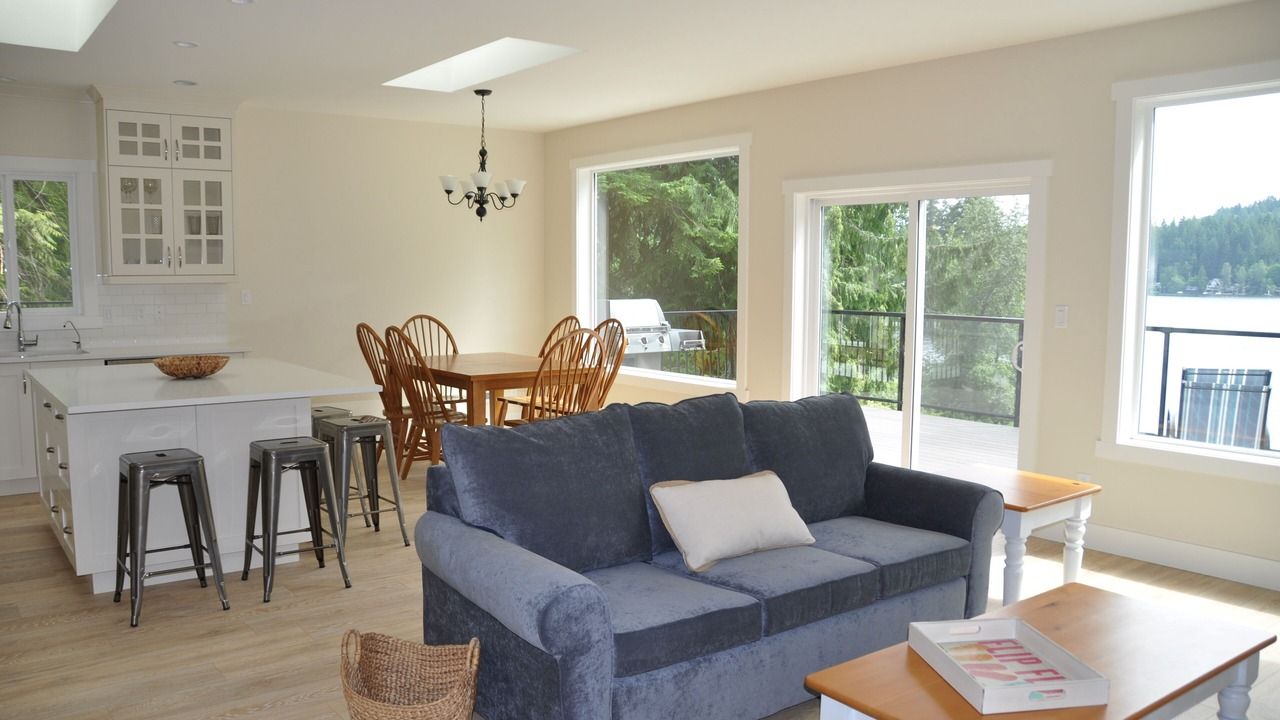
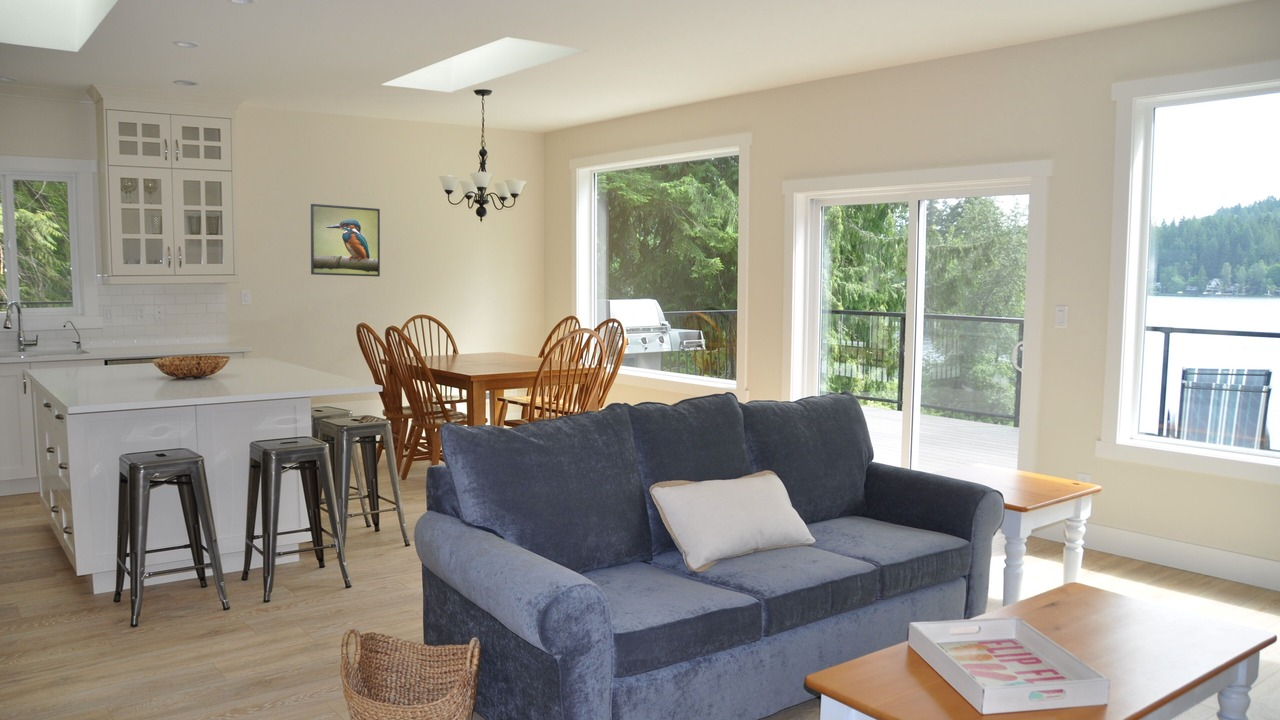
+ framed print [310,203,381,278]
